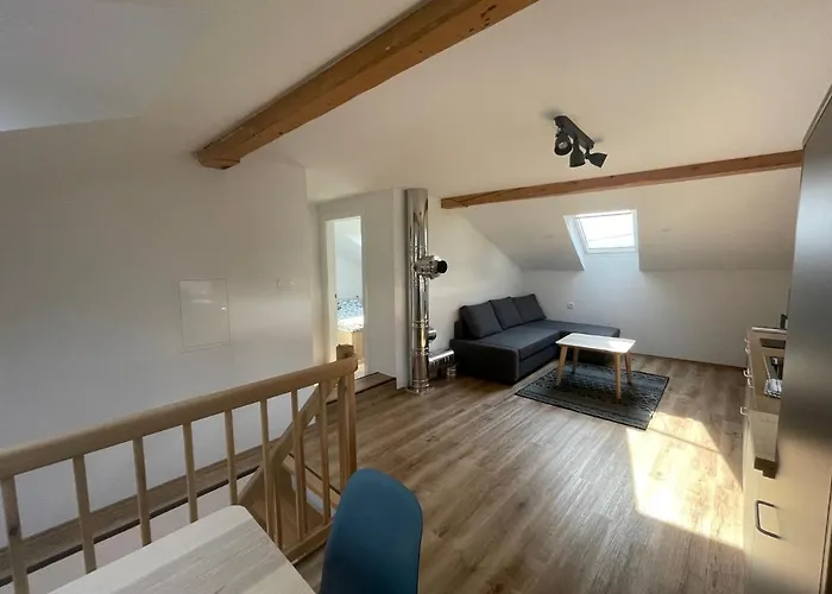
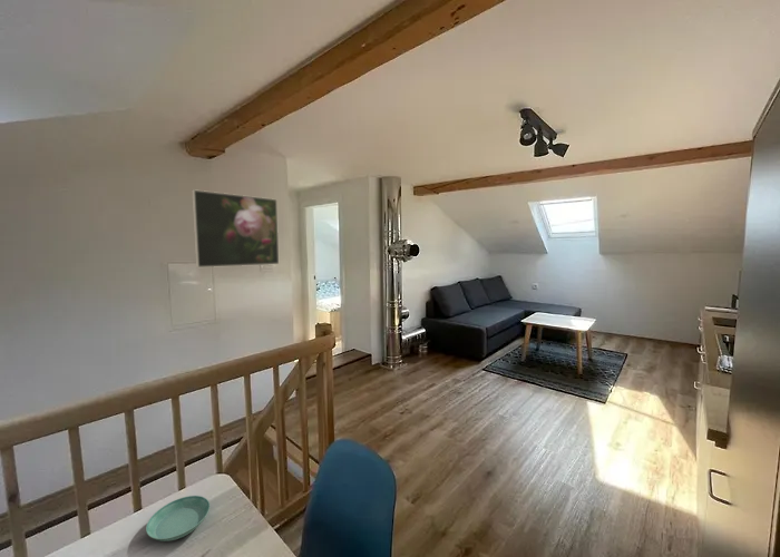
+ saucer [145,495,211,543]
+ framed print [191,188,280,268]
